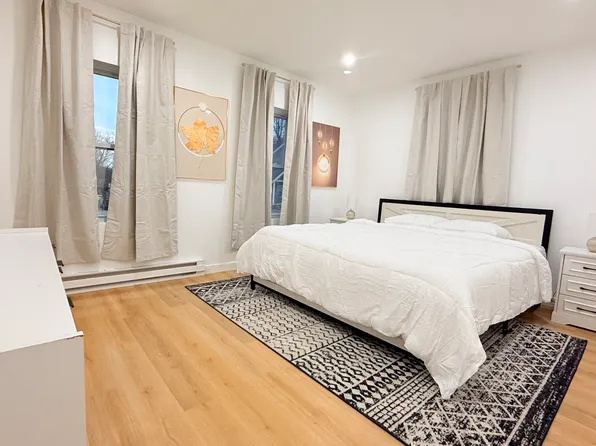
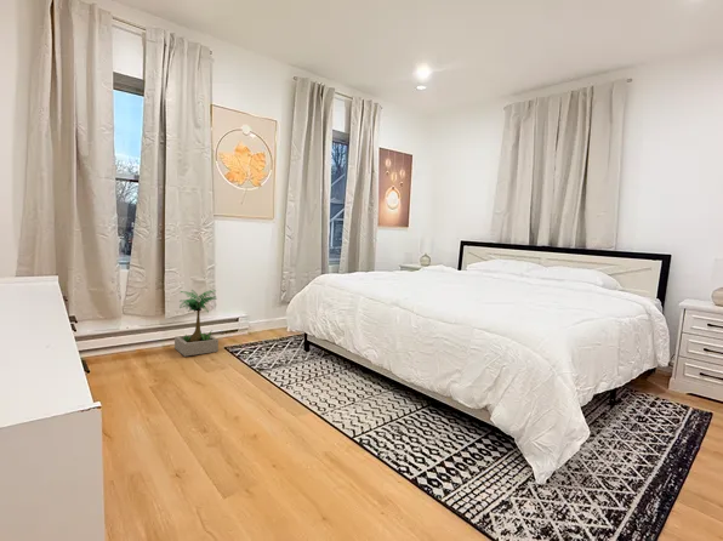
+ potted plant [173,289,220,358]
